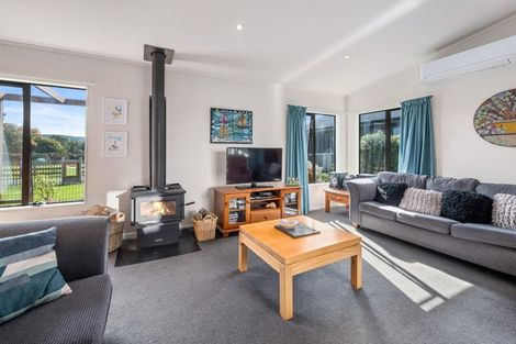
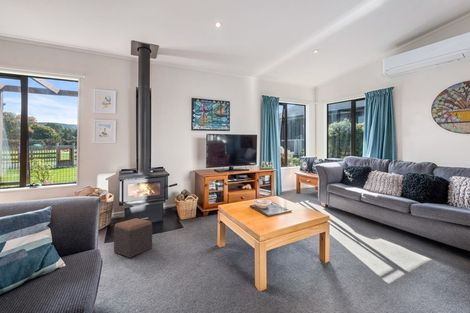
+ footstool [113,217,153,259]
